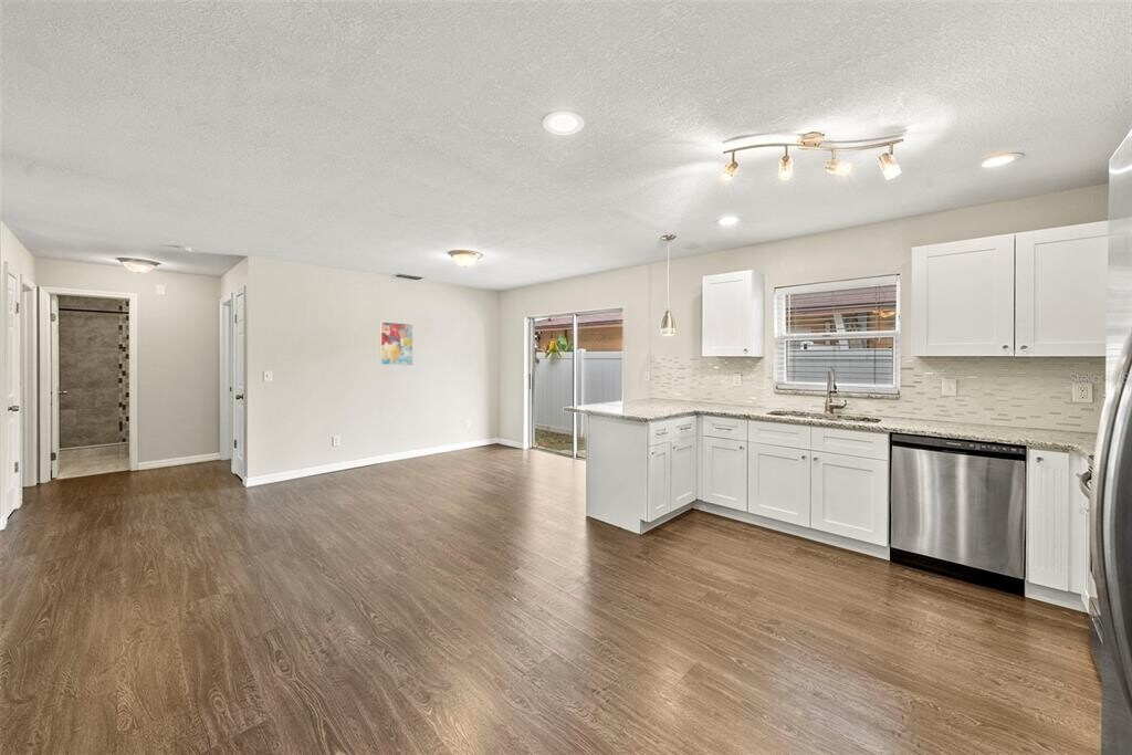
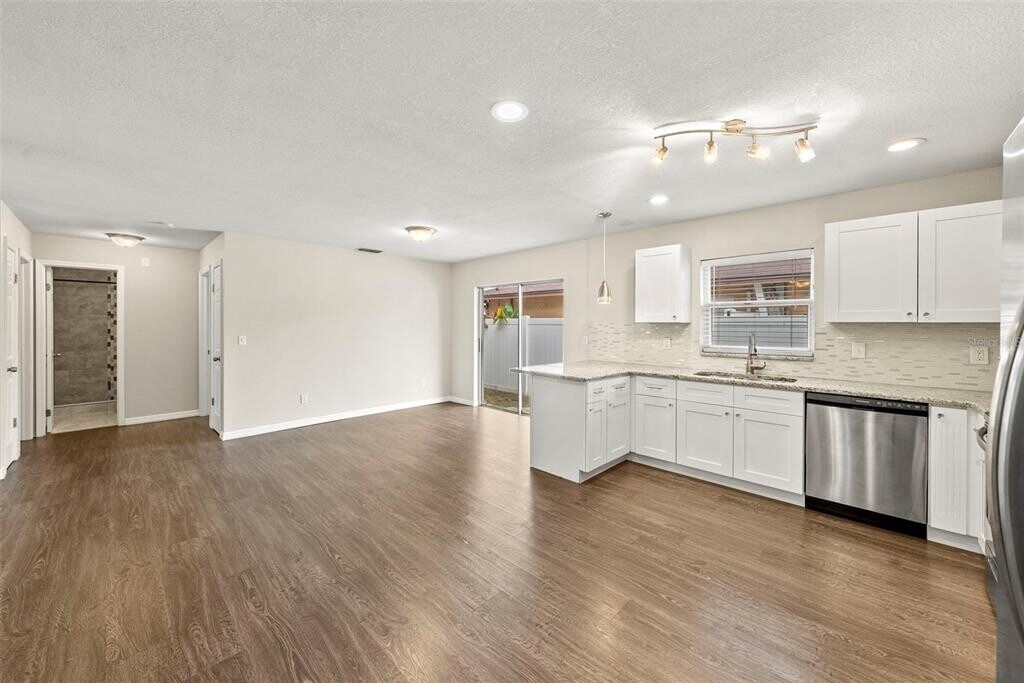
- wall art [379,319,415,367]
